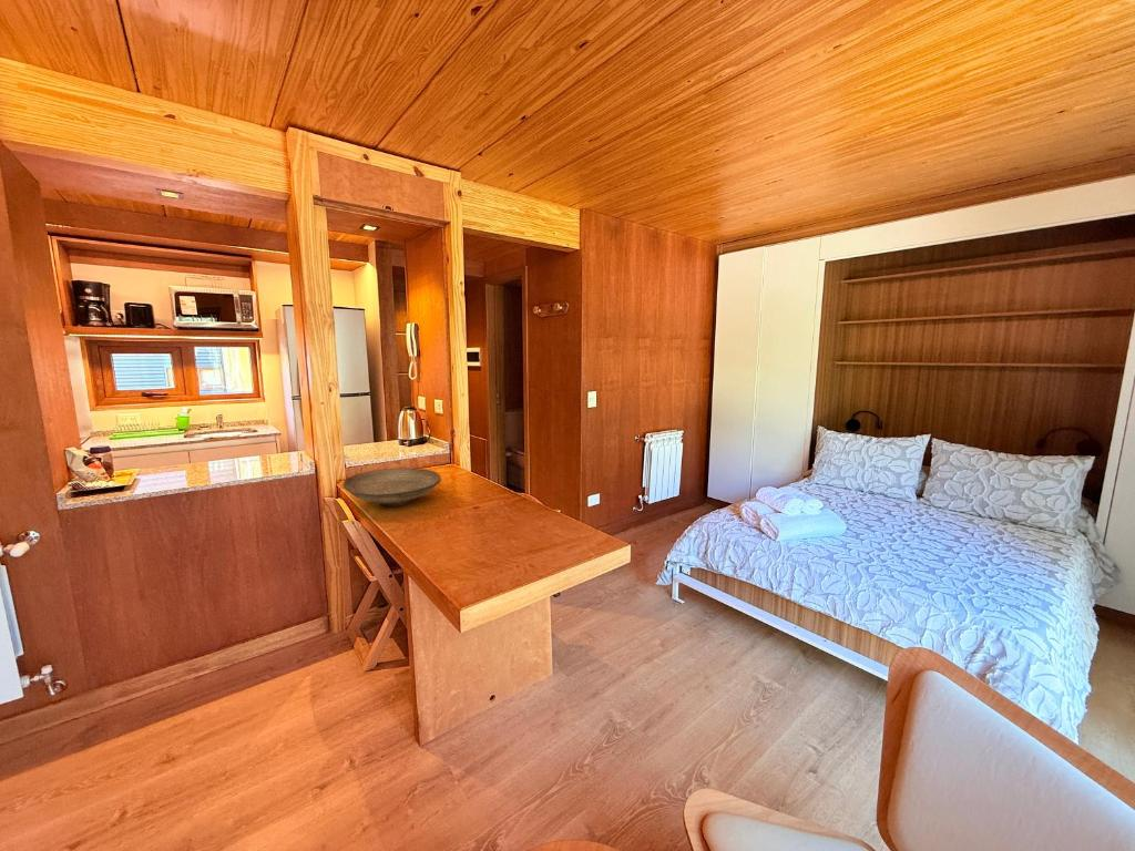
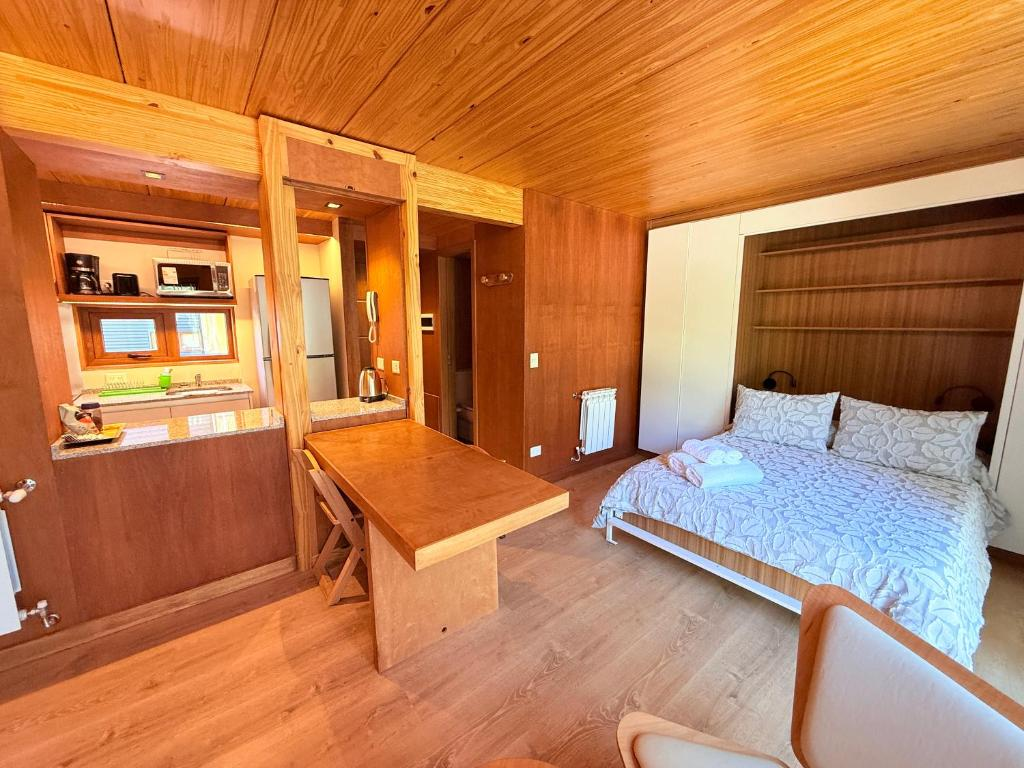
- decorative bowl [341,466,442,507]
